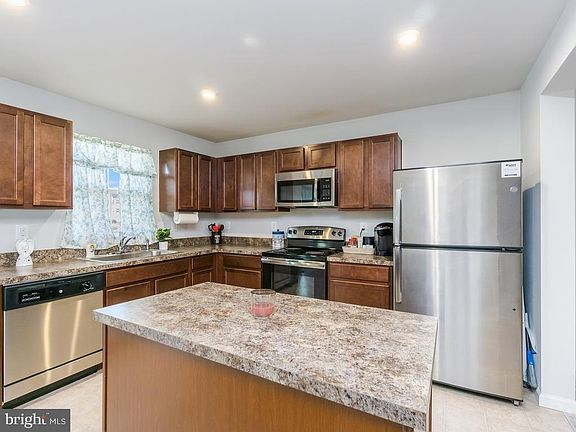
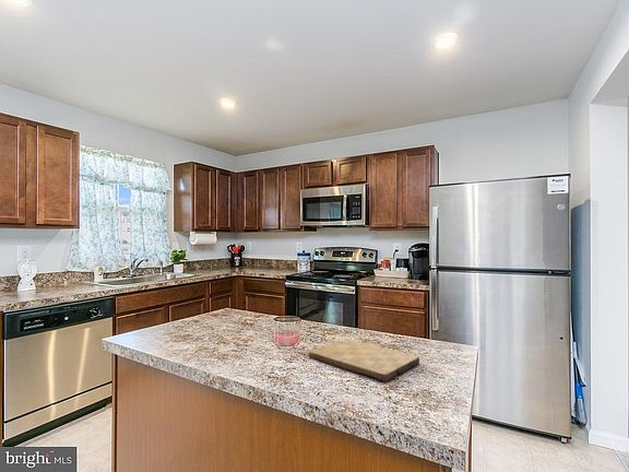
+ cutting board [308,338,420,384]
